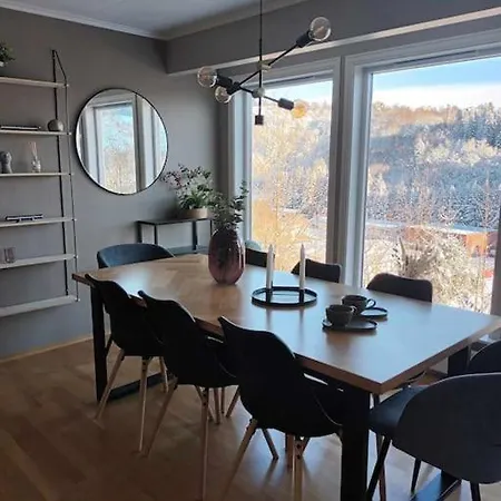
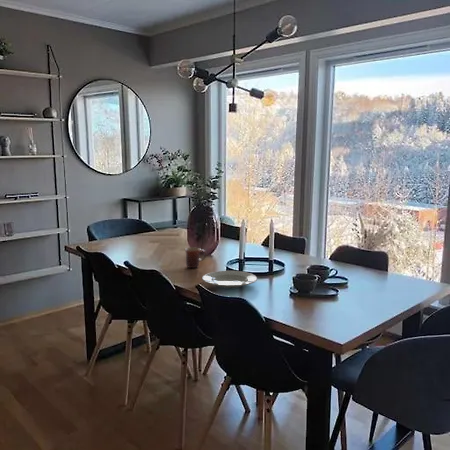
+ mug [184,246,207,269]
+ plate [201,270,258,289]
